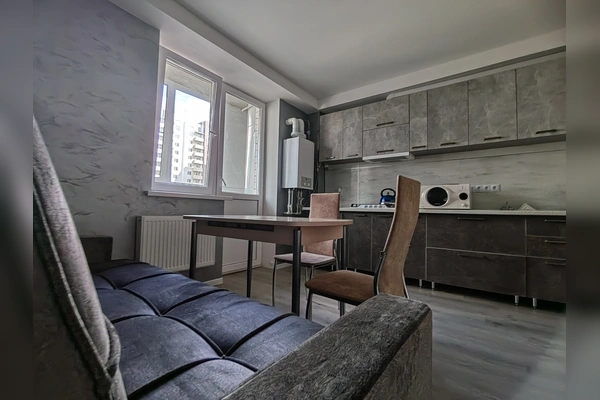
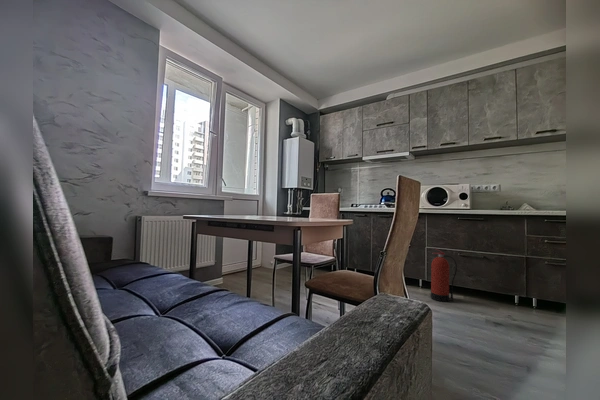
+ fire extinguisher [430,247,458,303]
